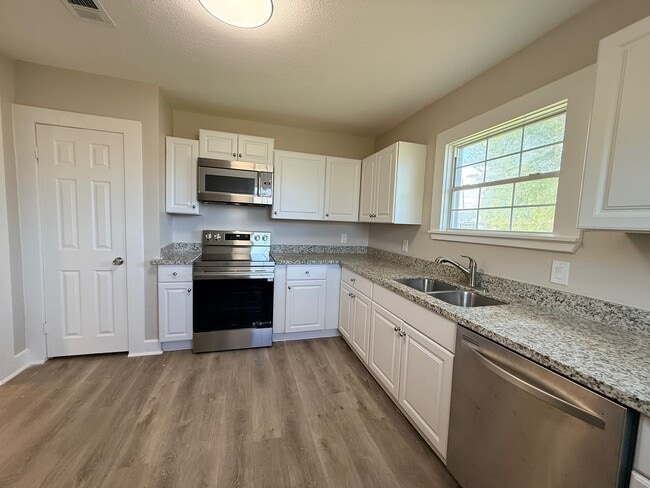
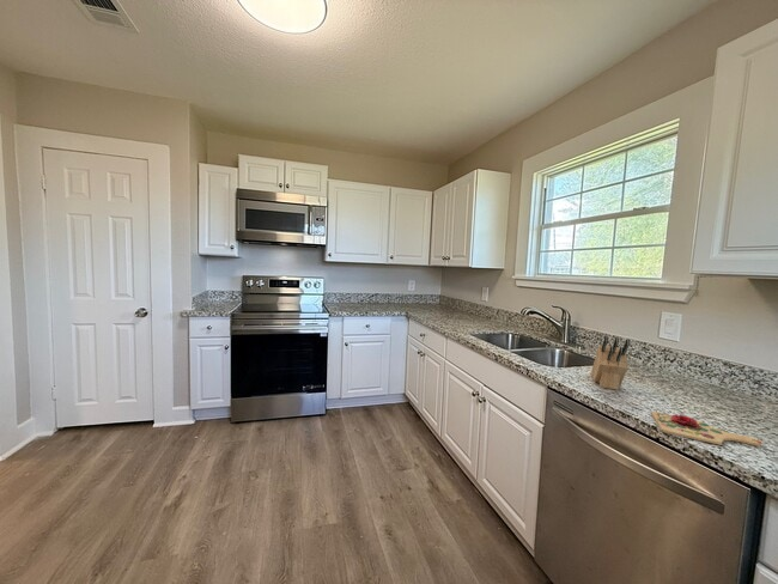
+ cutting board [650,408,764,448]
+ knife block [590,335,631,391]
